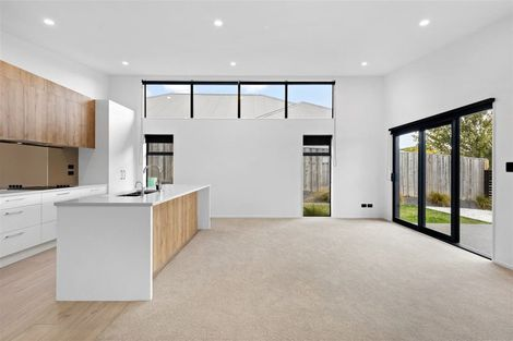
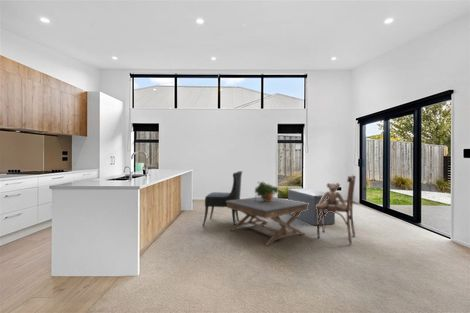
+ potted plant [253,180,284,201]
+ coffee table [226,196,309,247]
+ dining chair [201,170,243,227]
+ dining chair [316,174,357,245]
+ bench [287,188,336,227]
+ teddy bear [319,182,347,208]
